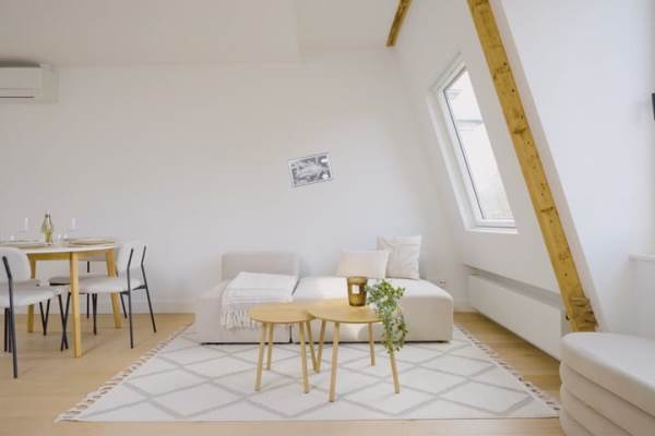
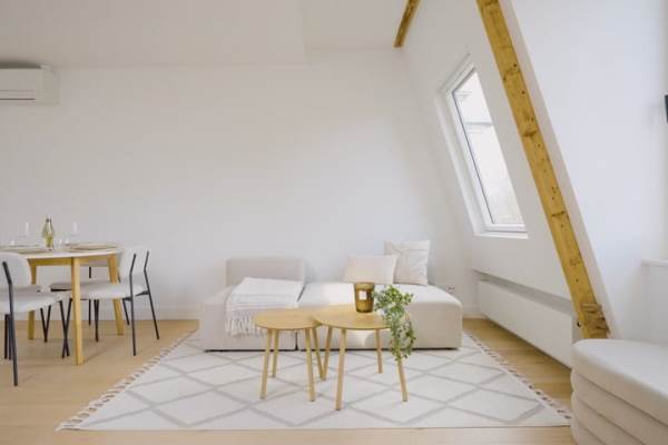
- wall art [286,152,334,189]
